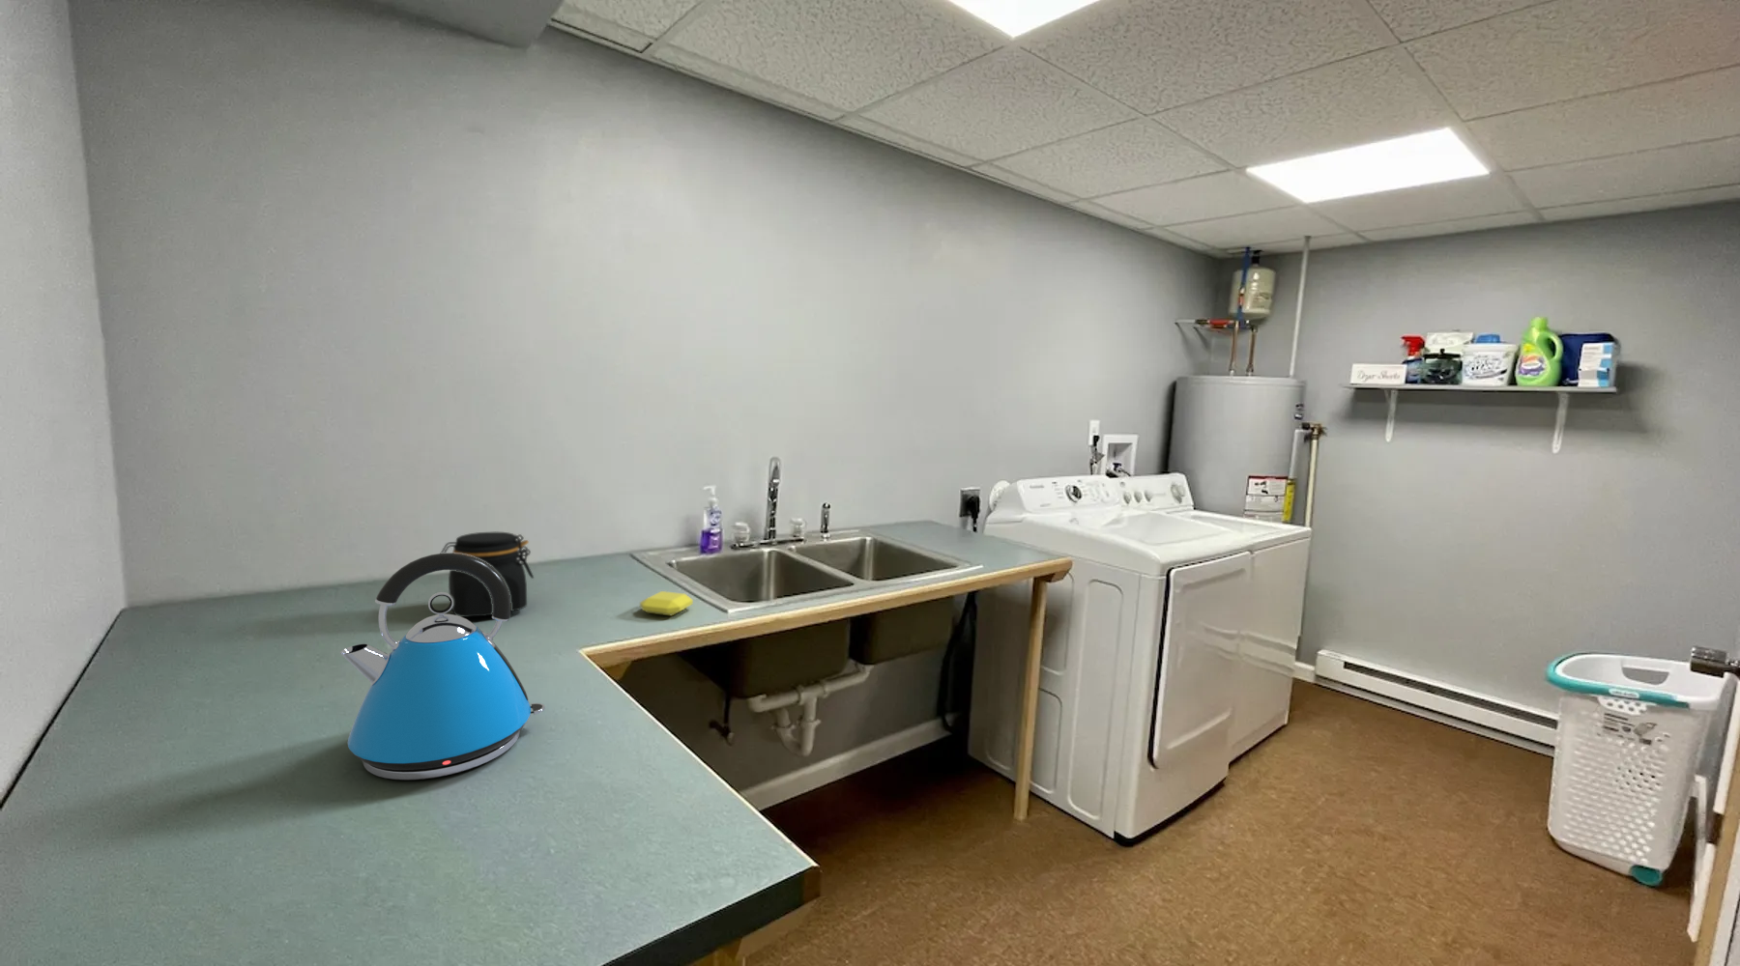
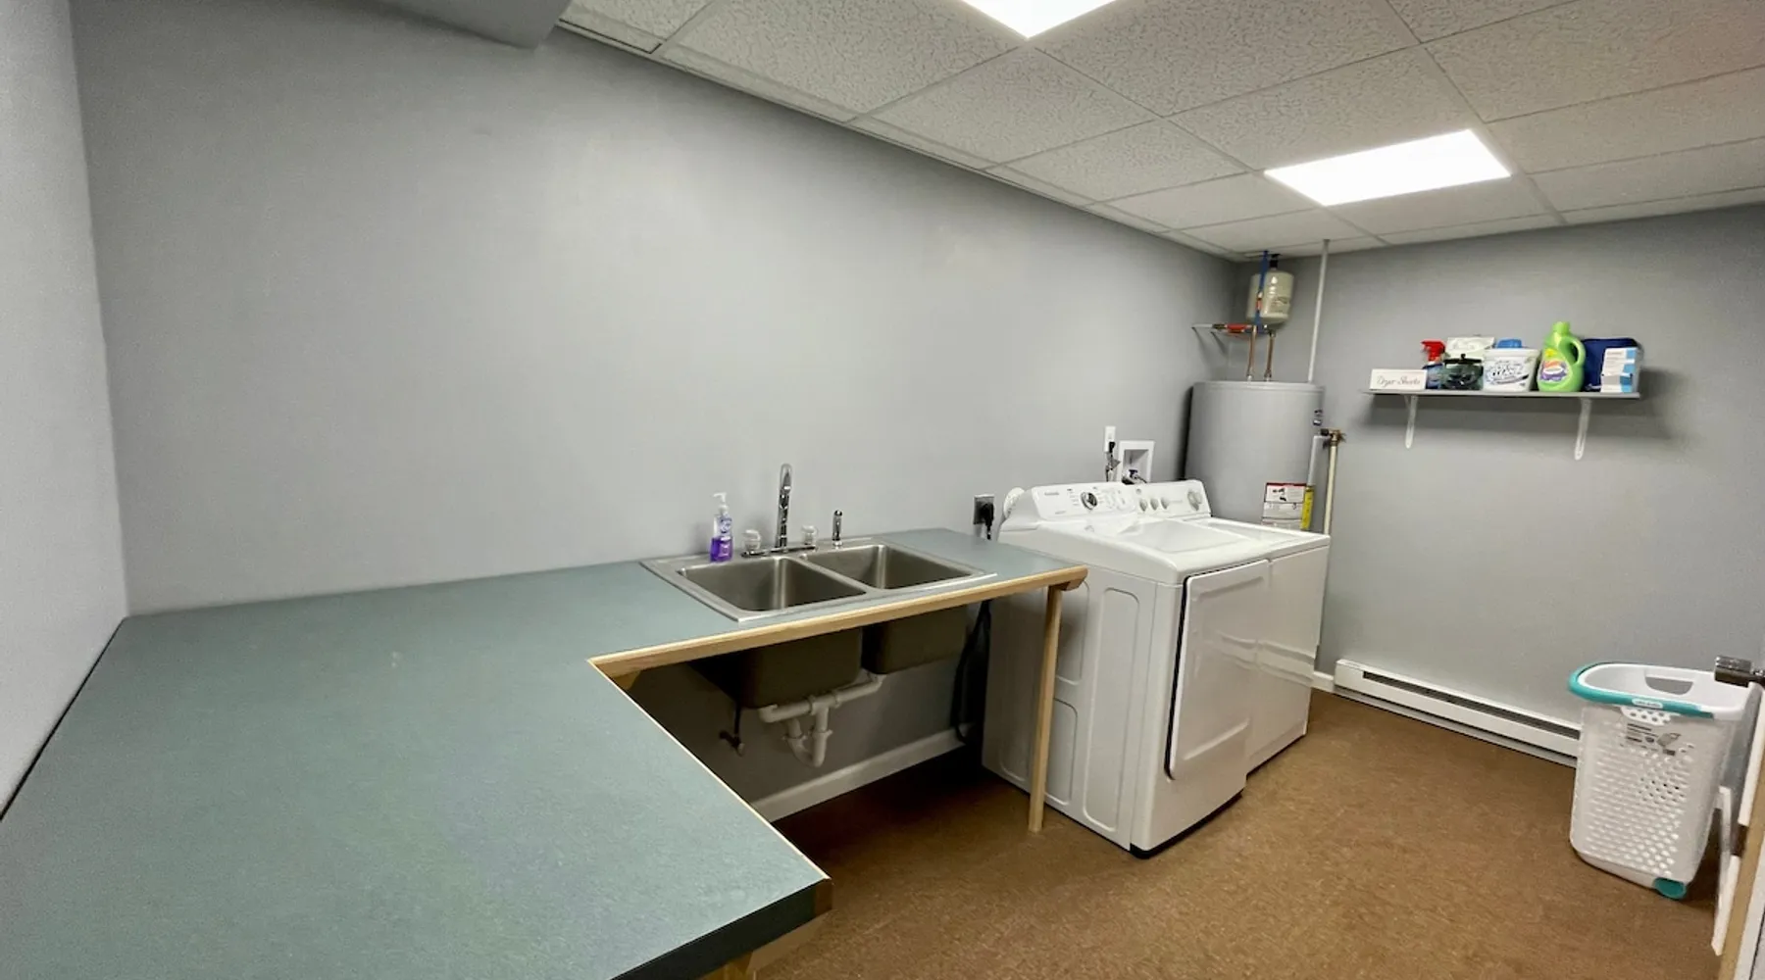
- jar [440,532,534,619]
- soap bar [639,590,694,616]
- kettle [339,552,545,780]
